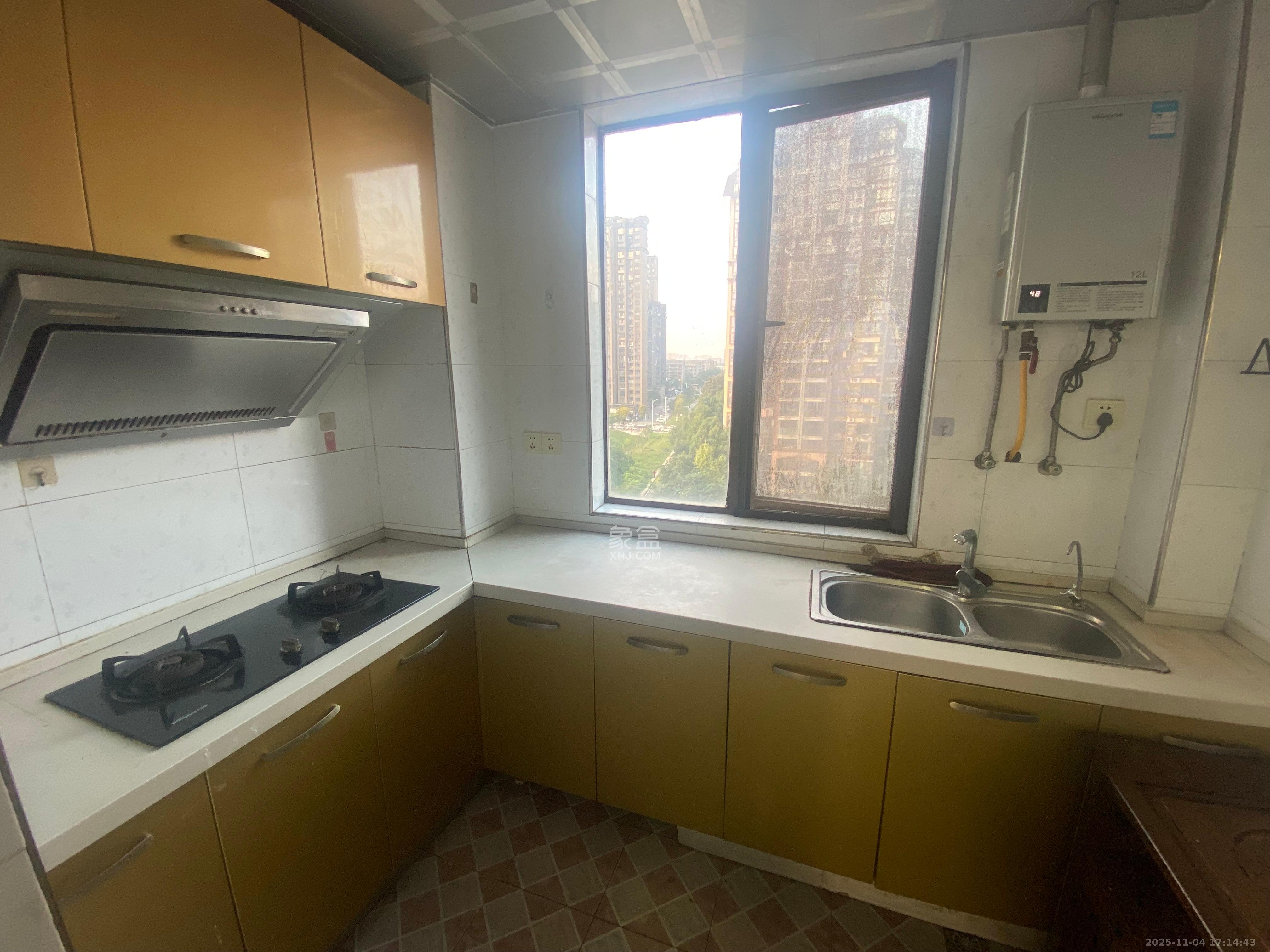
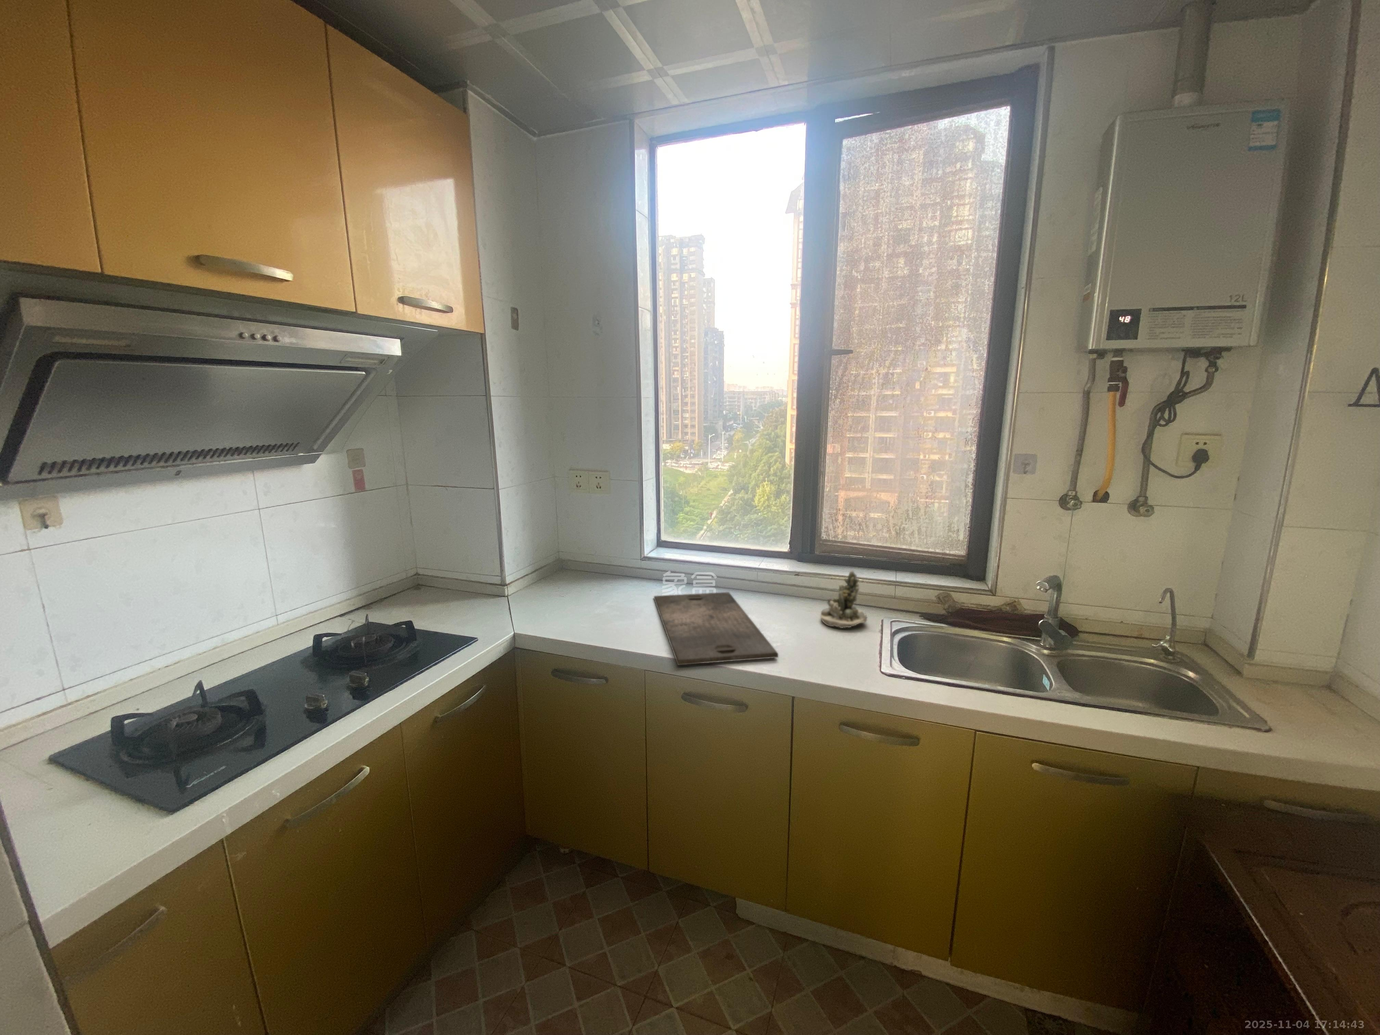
+ succulent planter [820,570,868,628]
+ cutting board [654,591,779,665]
